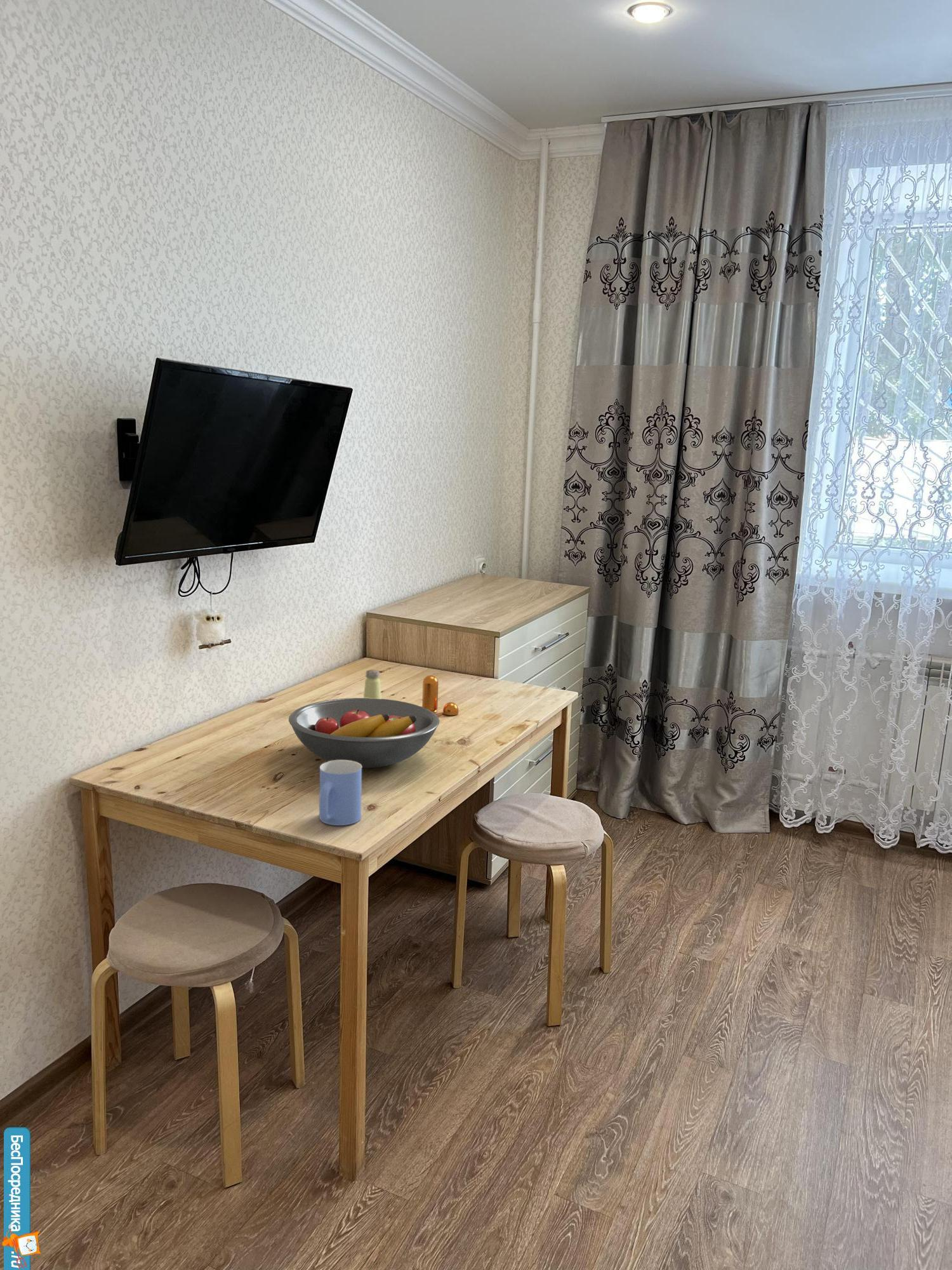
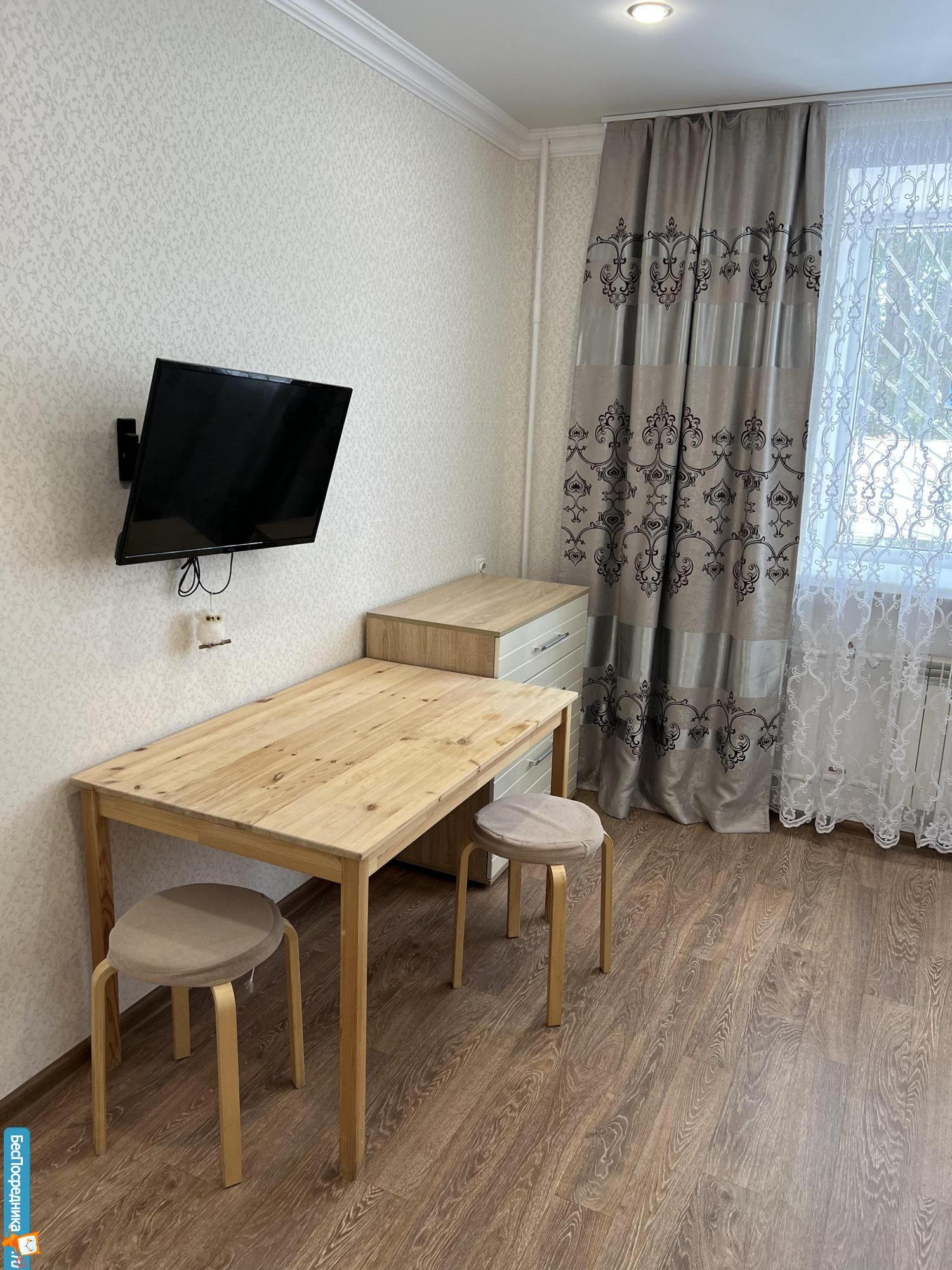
- fruit bowl [288,697,440,768]
- pepper shaker [421,674,459,716]
- mug [319,760,362,826]
- saltshaker [363,669,382,699]
